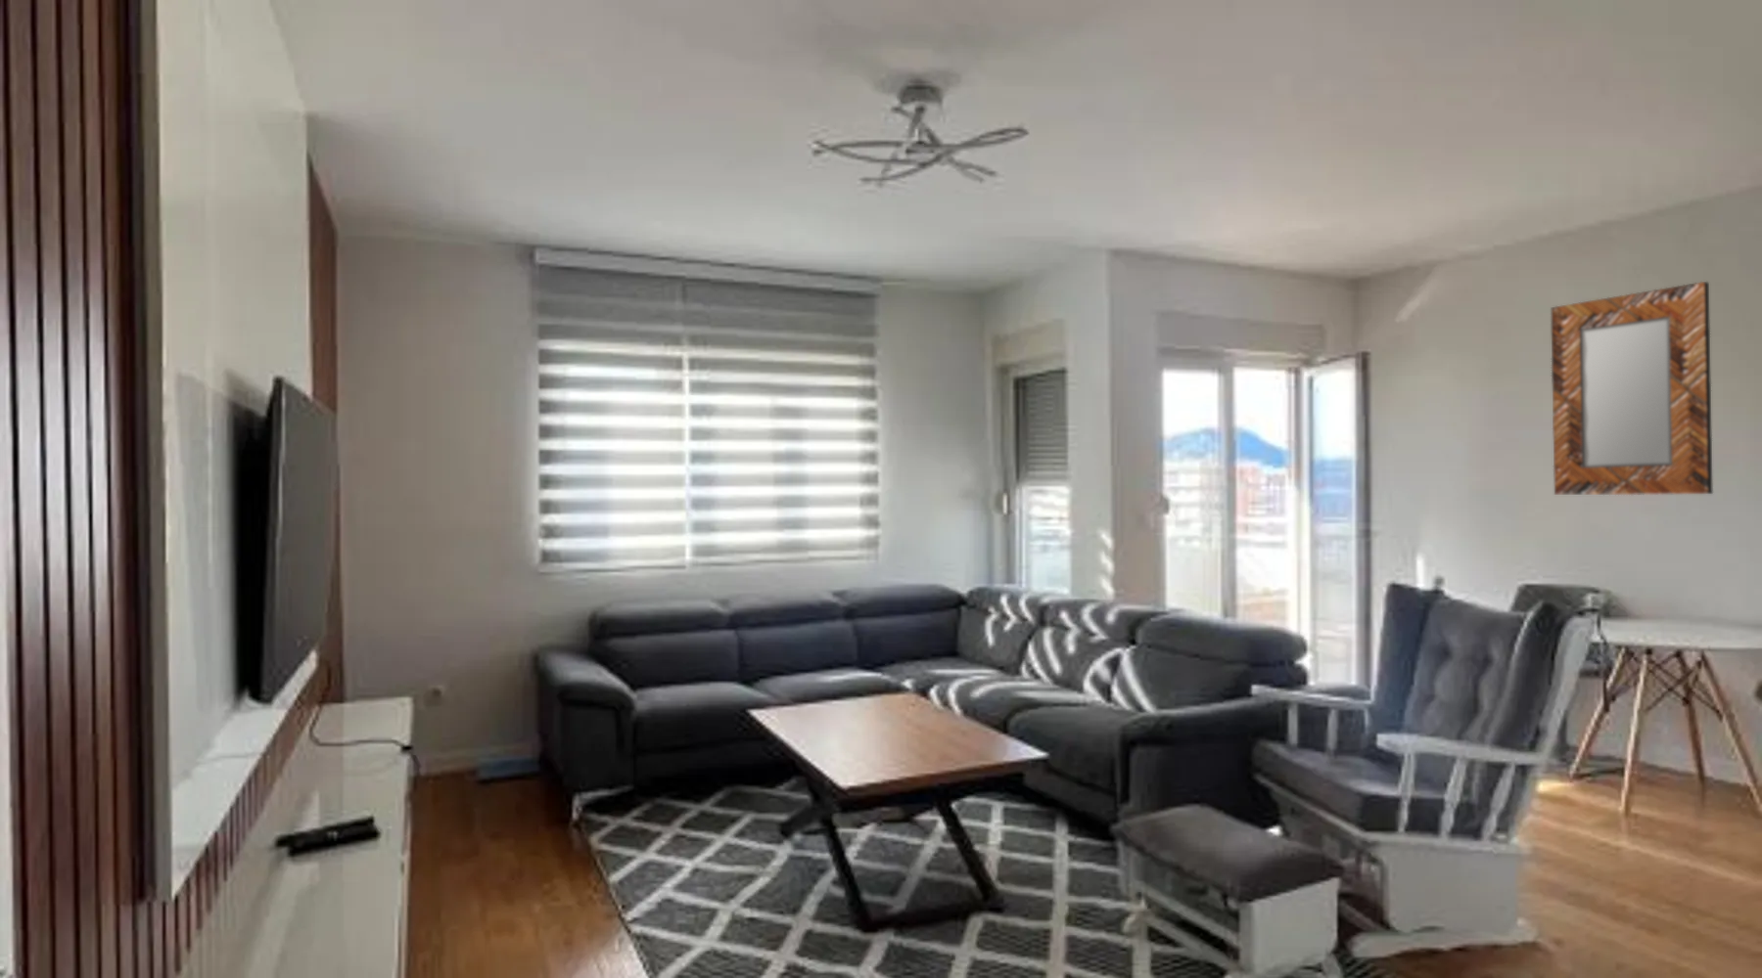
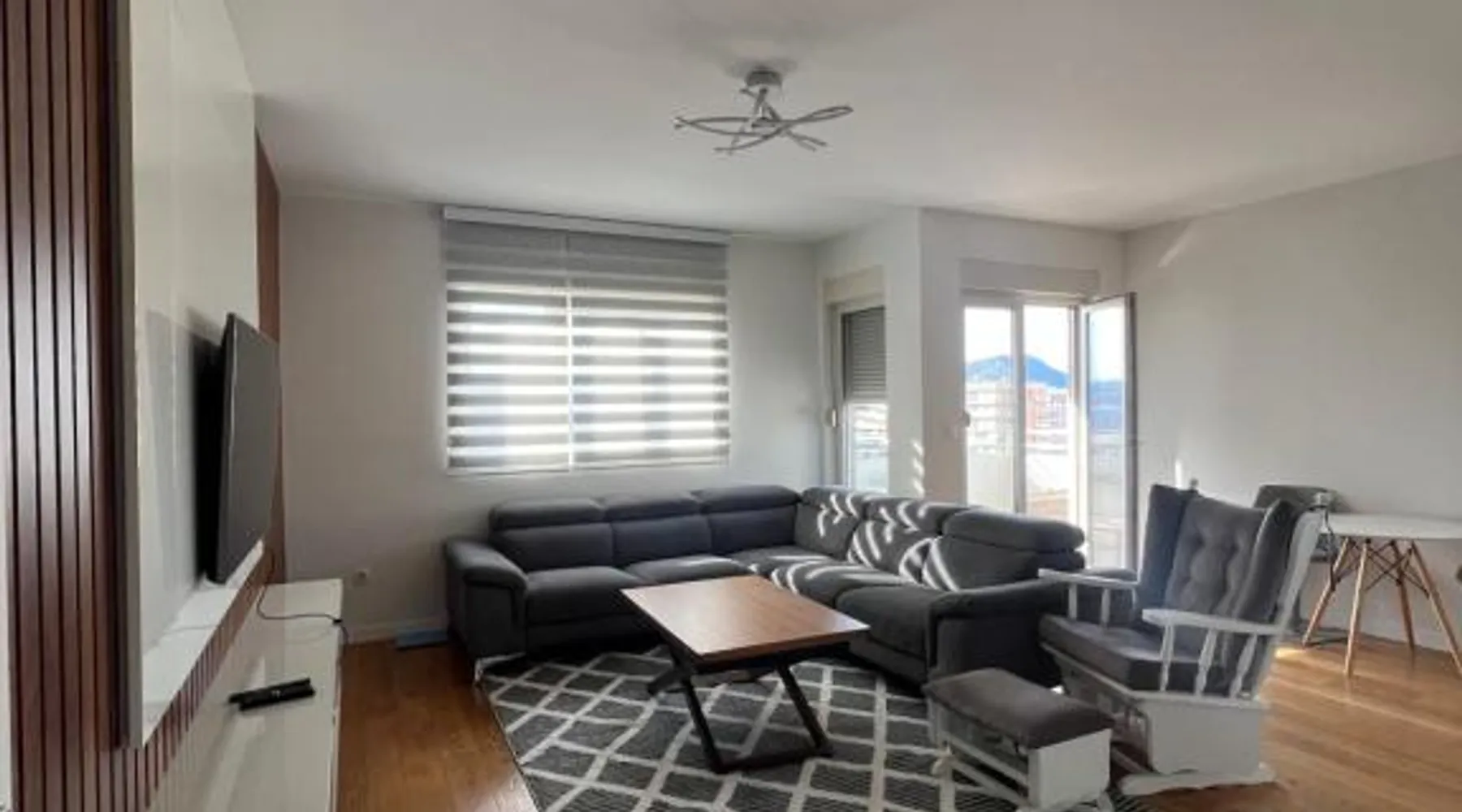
- home mirror [1551,281,1714,496]
